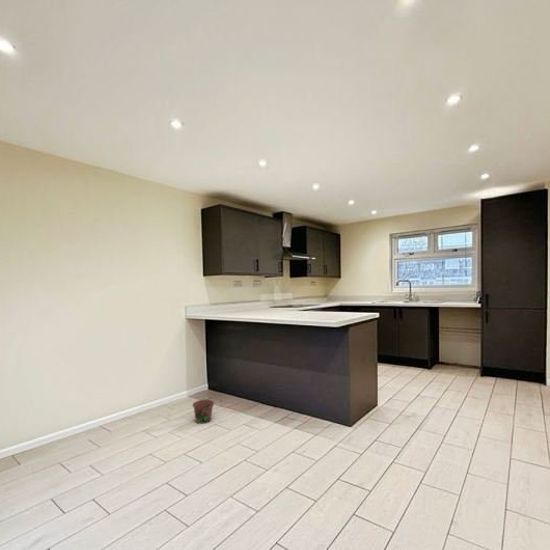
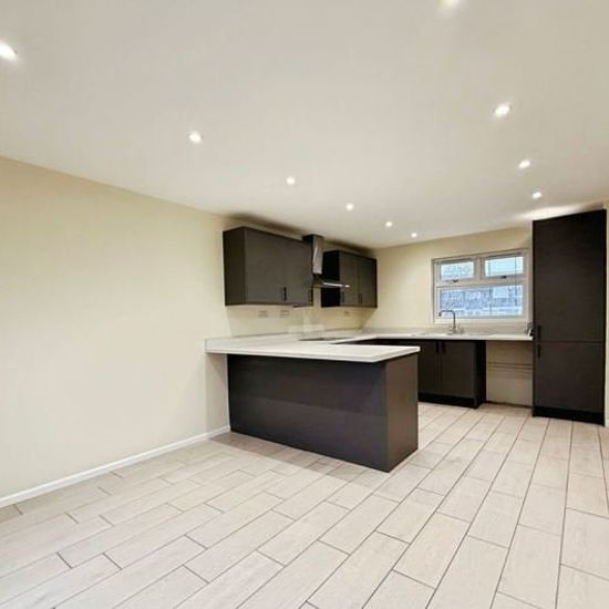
- planter [192,399,215,425]
